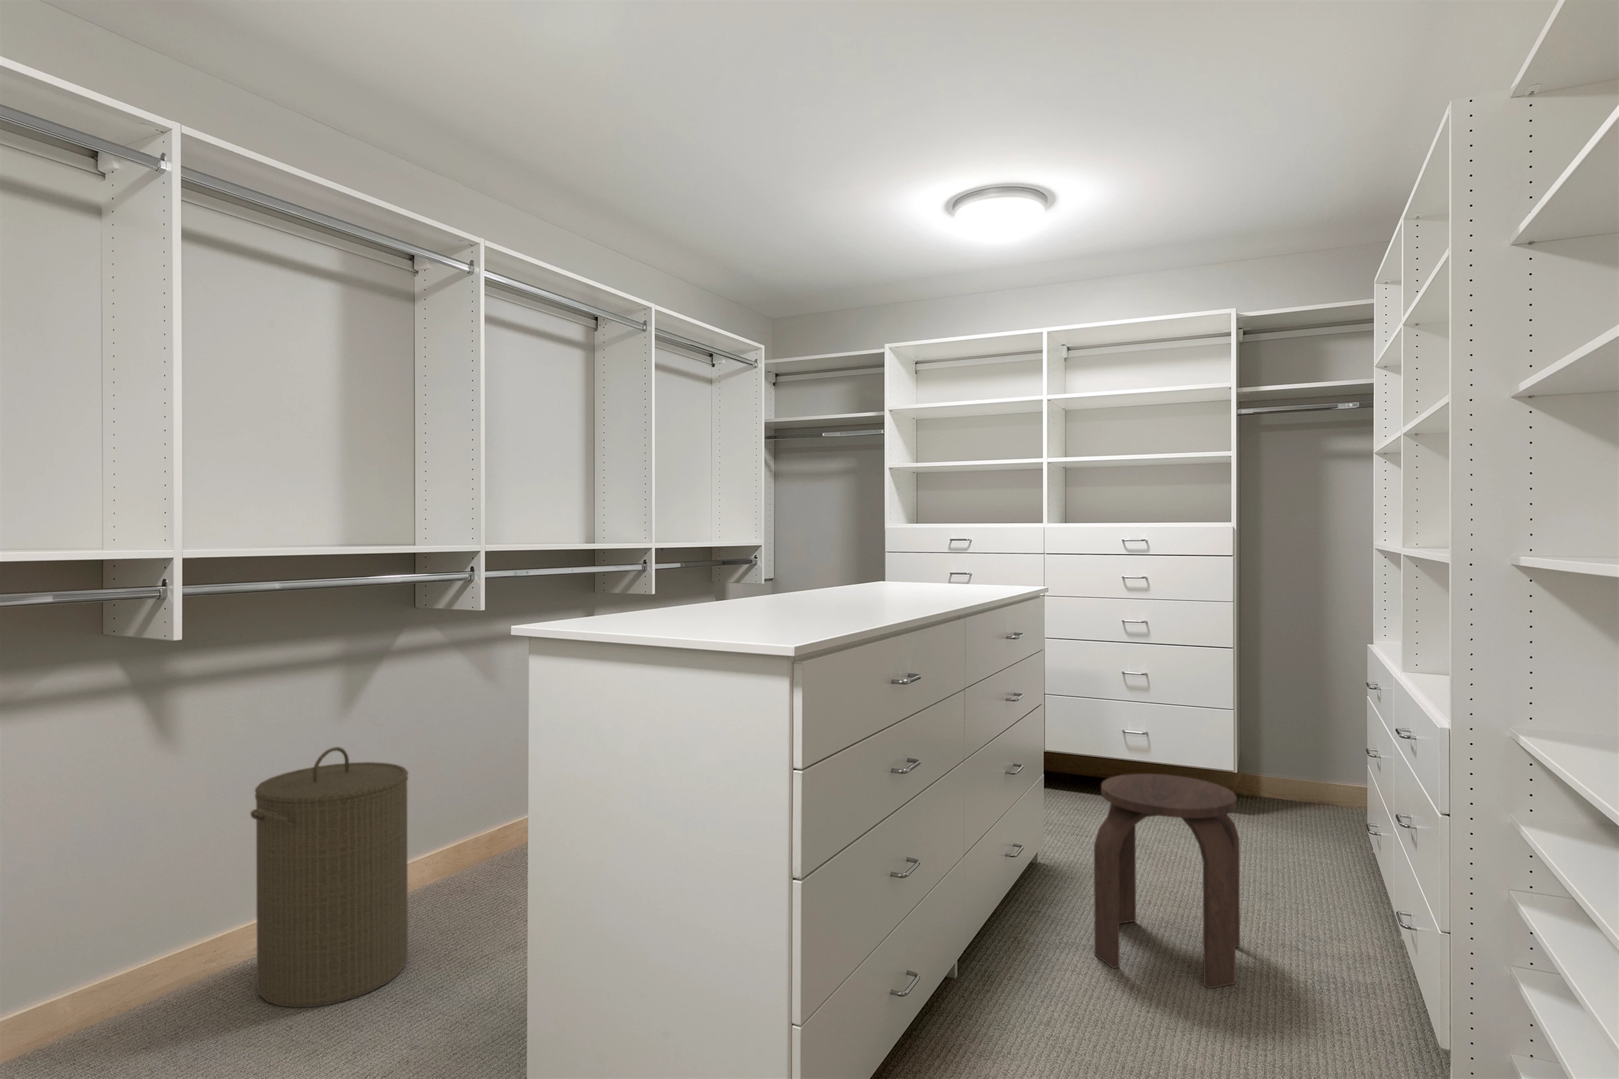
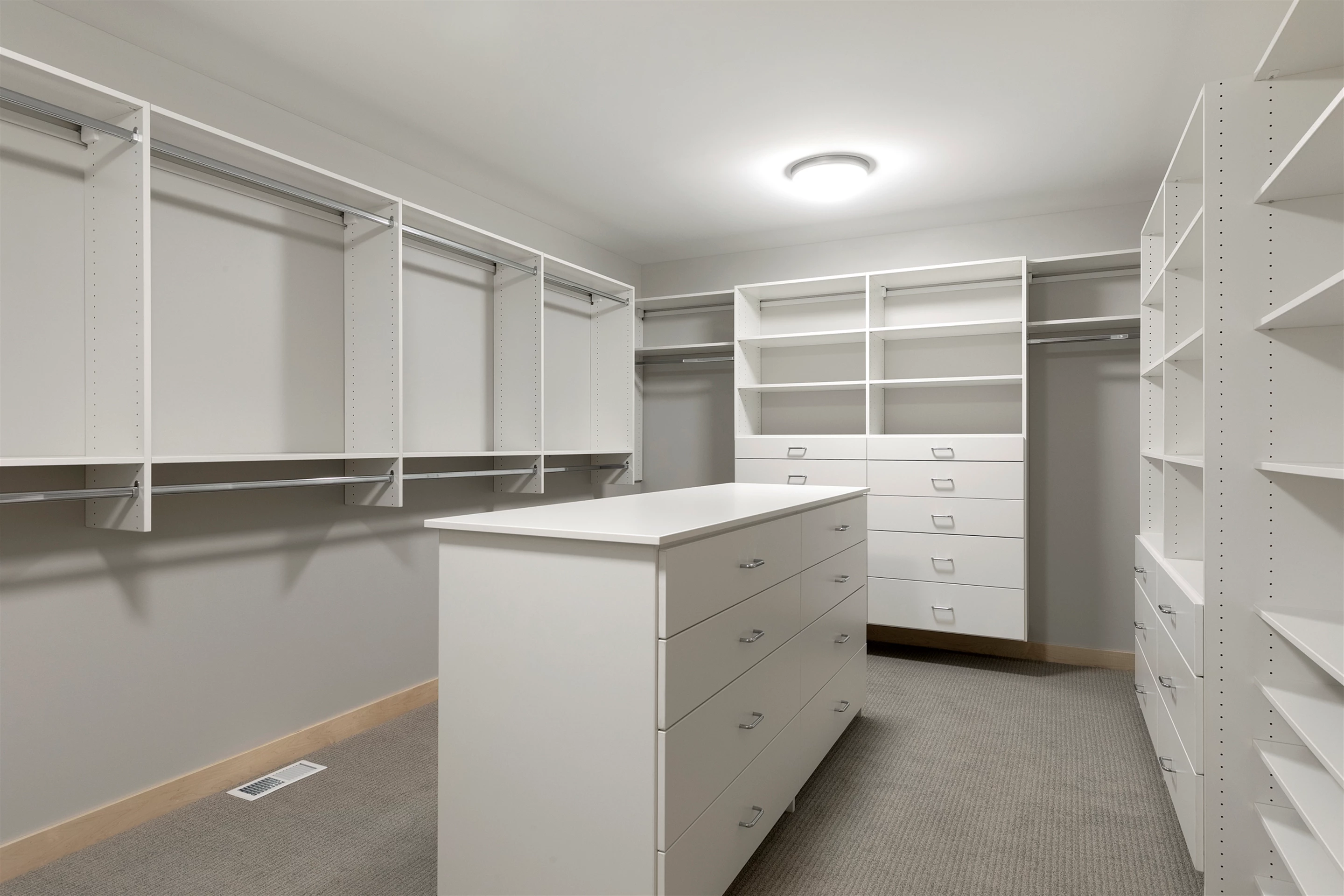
- stool [1094,773,1241,990]
- laundry hamper [251,747,410,1008]
